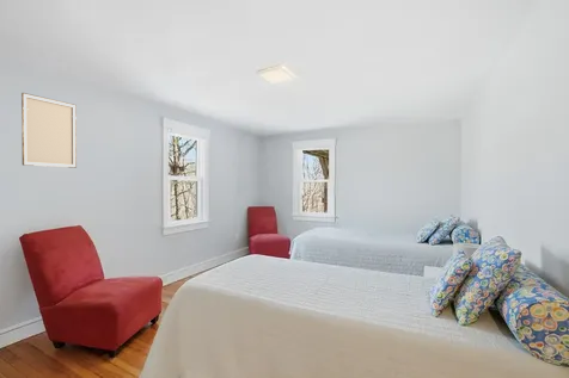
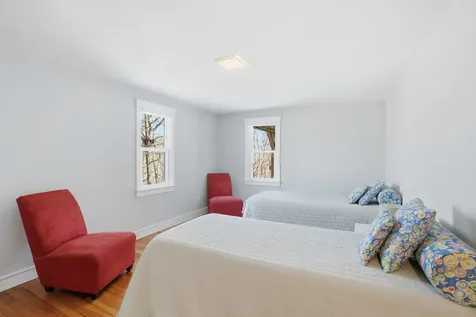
- wall art [20,92,78,169]
